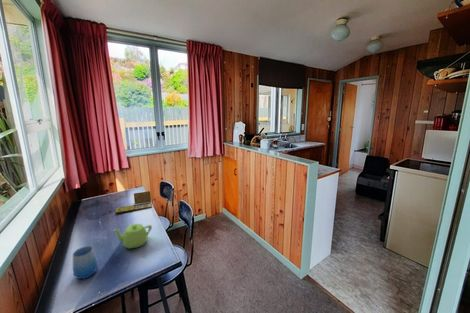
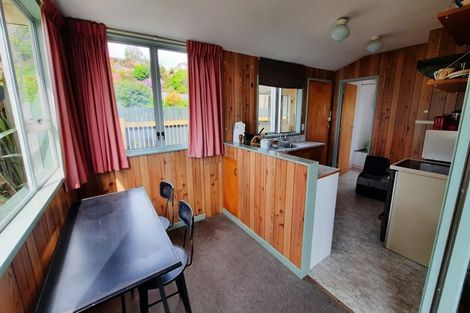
- teapot [112,223,153,249]
- board game [114,190,153,214]
- cup [72,245,99,280]
